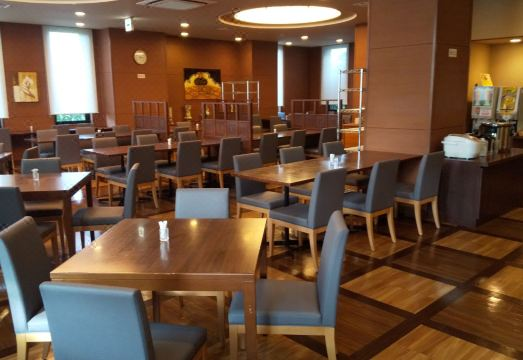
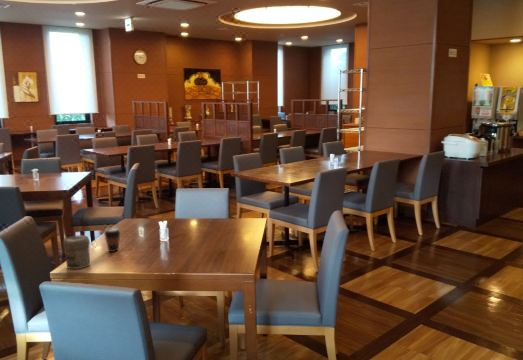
+ coffee cup [102,227,122,253]
+ jar [62,234,91,270]
